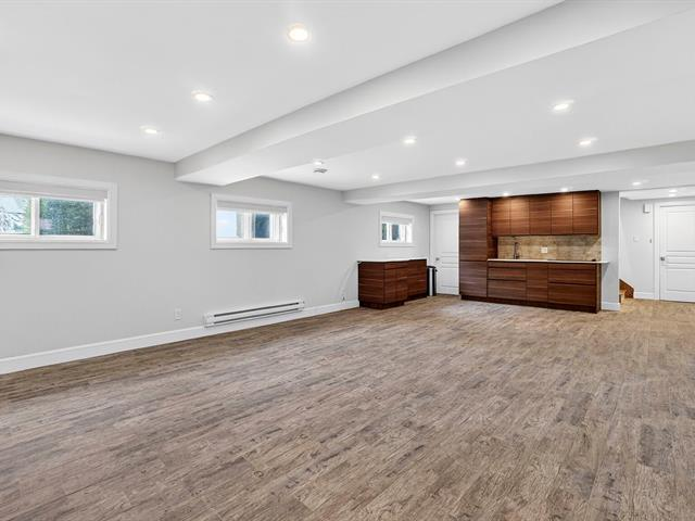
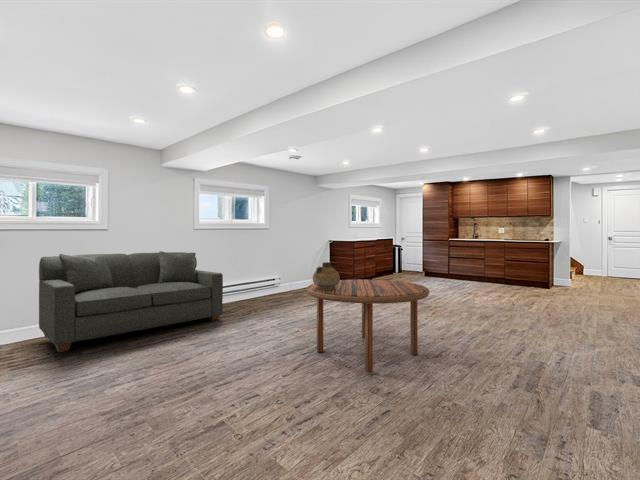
+ ceramic jug [312,261,341,290]
+ sofa [38,250,224,353]
+ dining table [306,279,430,374]
